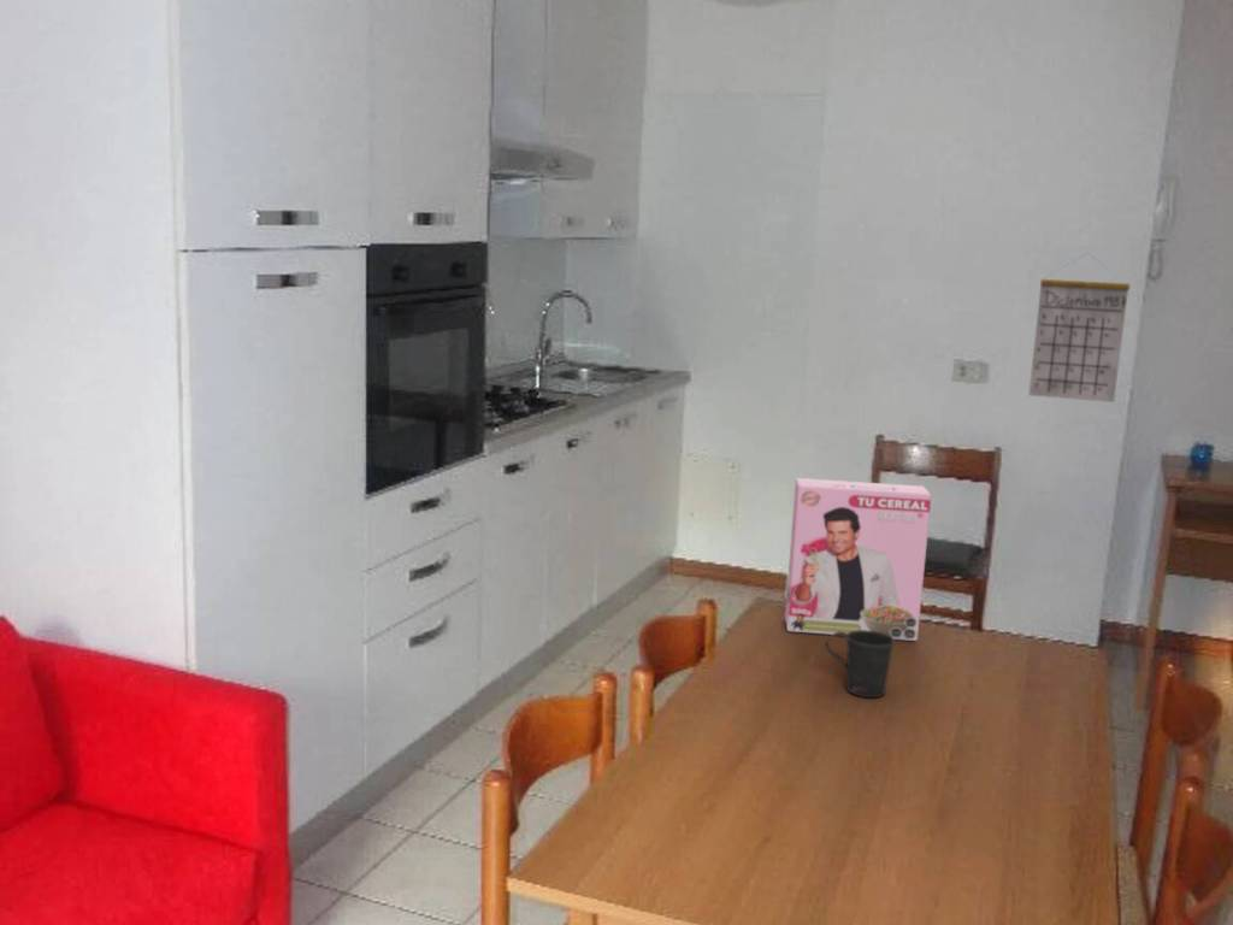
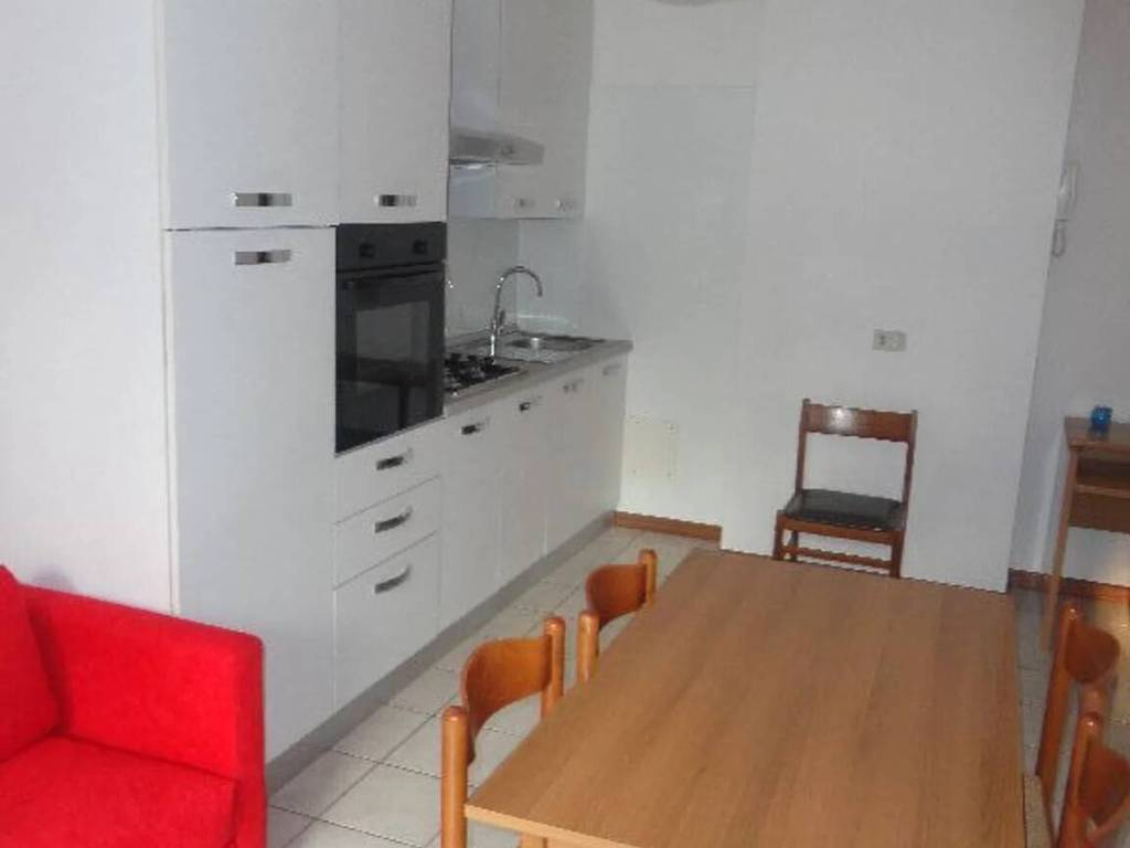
- calendar [1027,253,1131,403]
- cereal box [784,477,933,642]
- mug [824,630,896,699]
